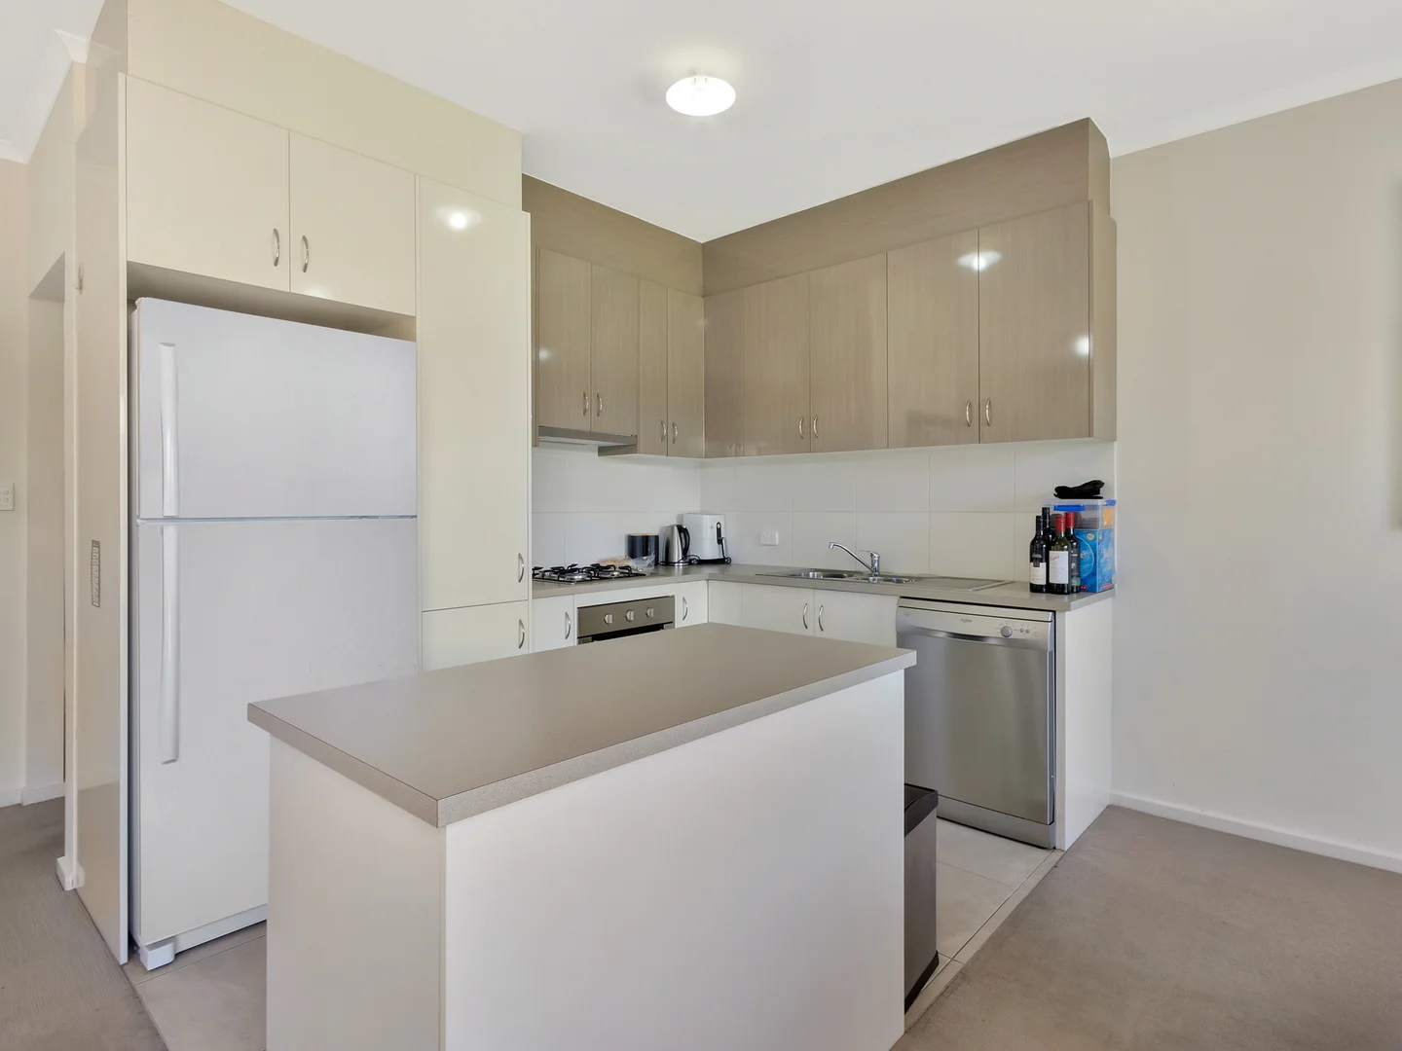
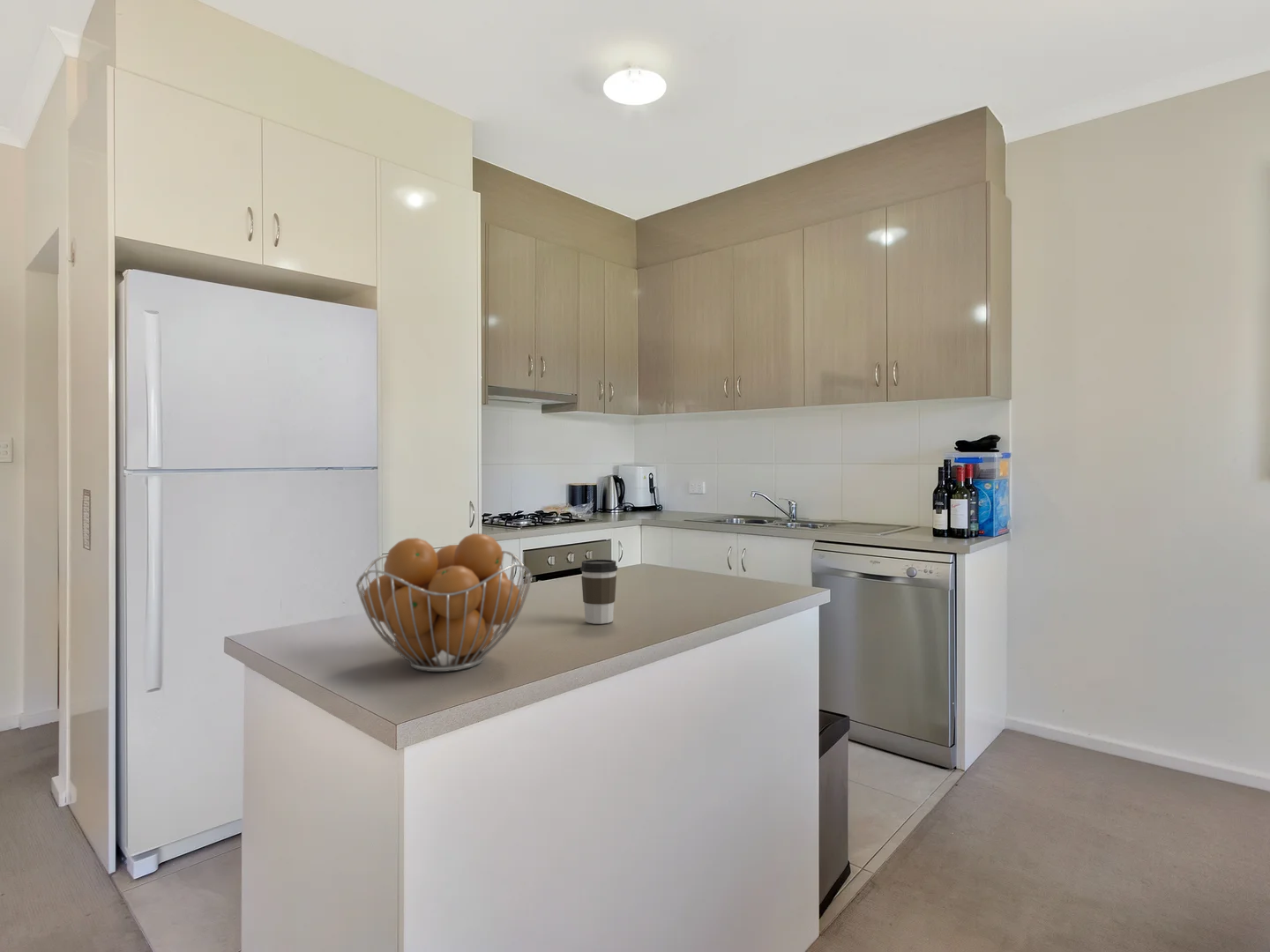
+ coffee cup [579,559,618,625]
+ fruit basket [355,532,533,673]
